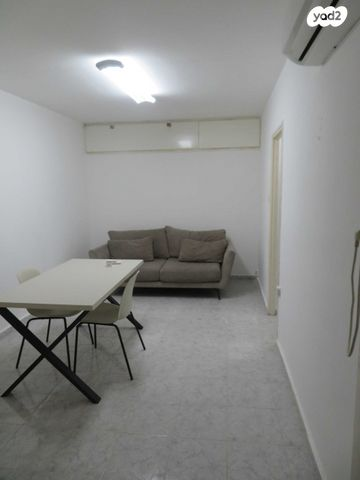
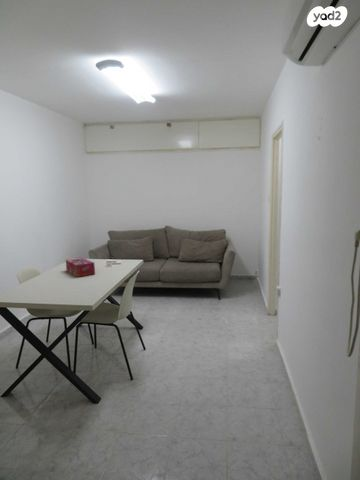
+ tissue box [65,257,96,278]
